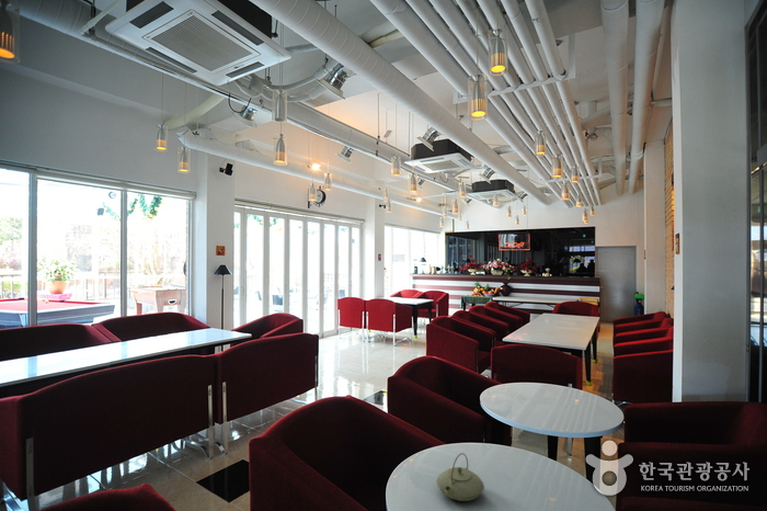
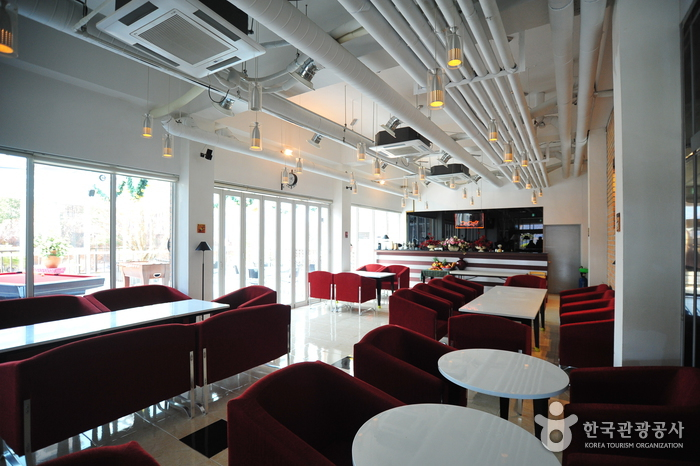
- teapot [435,452,485,502]
